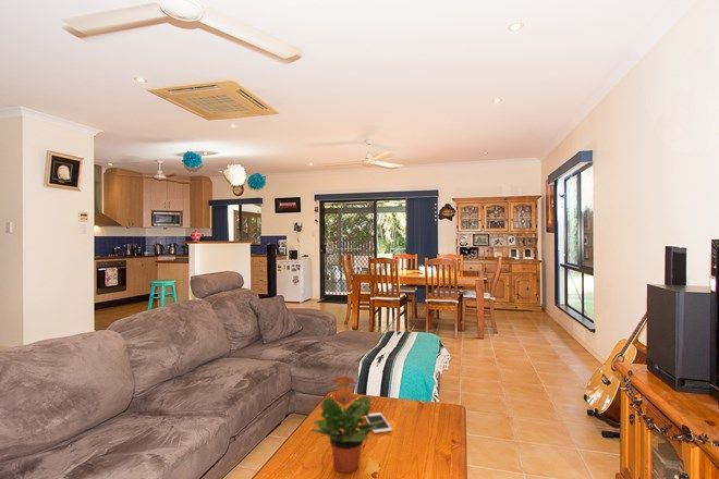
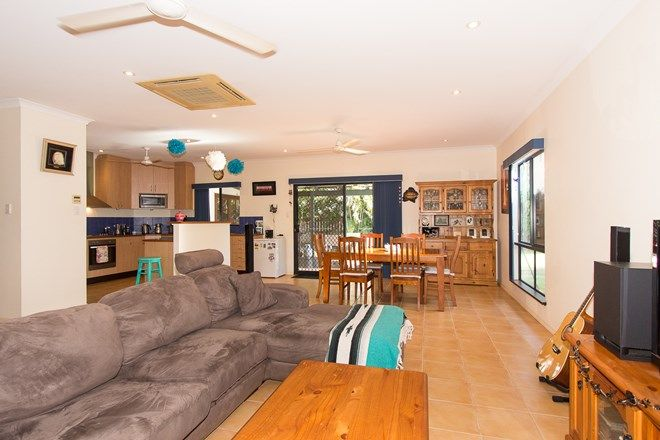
- cell phone [363,412,393,434]
- potted plant [309,376,383,474]
